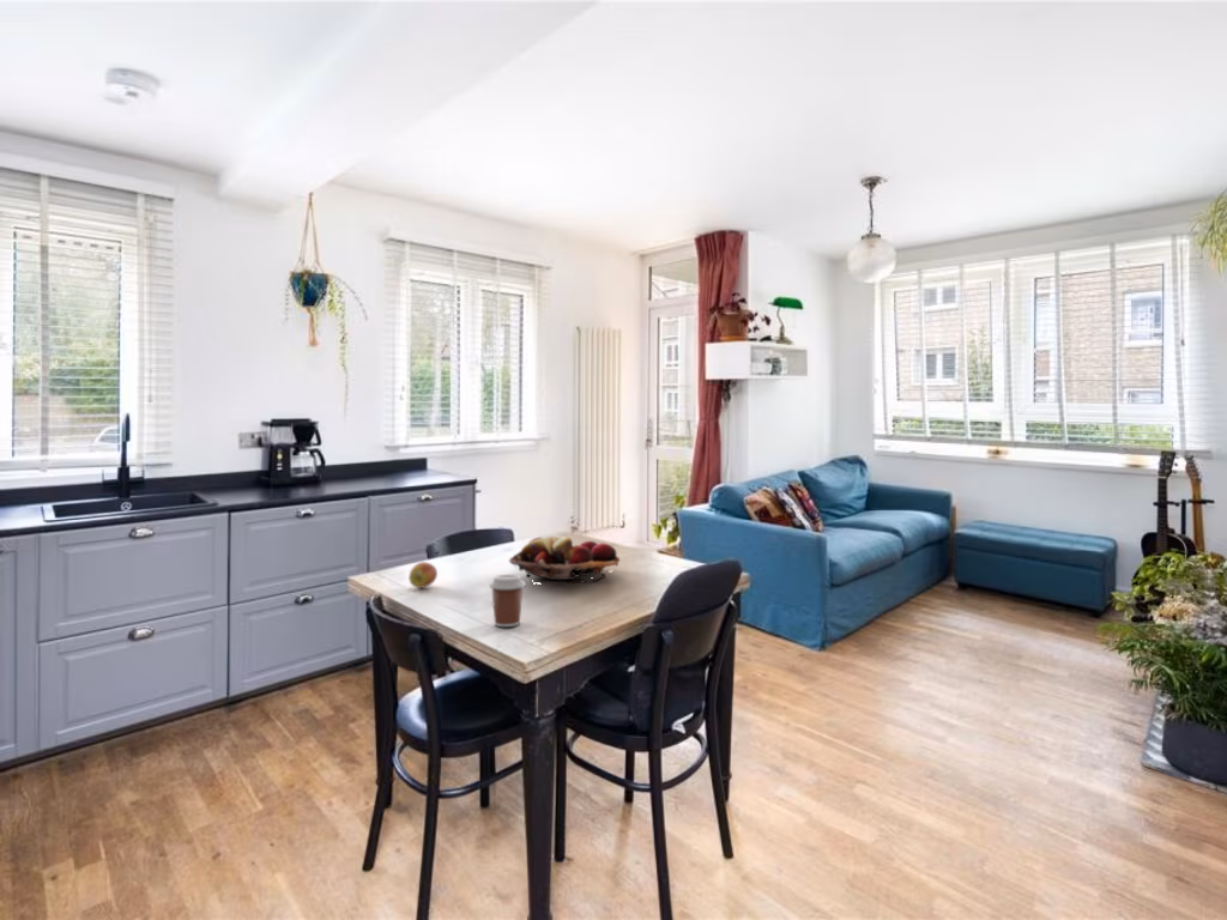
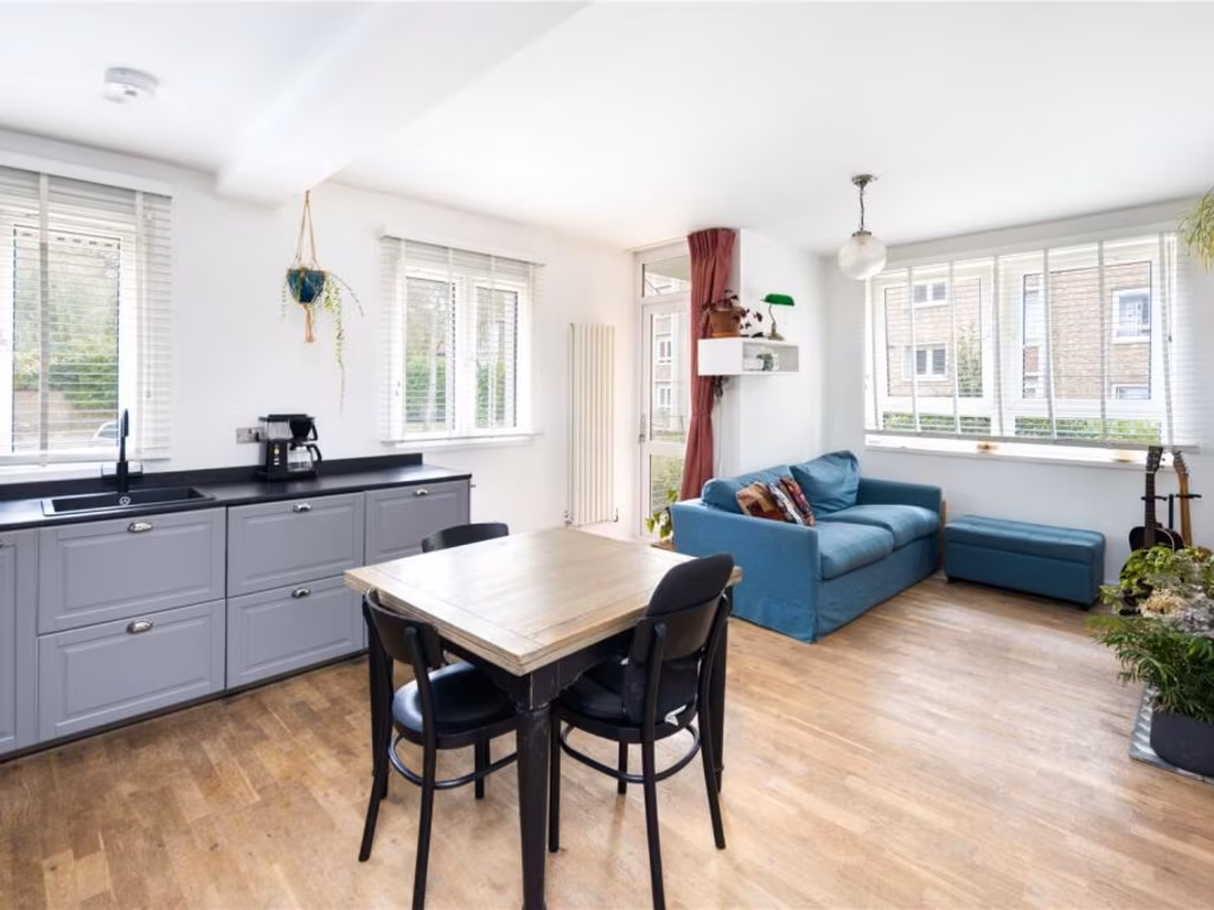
- fruit basket [508,535,621,586]
- coffee cup [488,574,526,628]
- apple [407,561,439,589]
